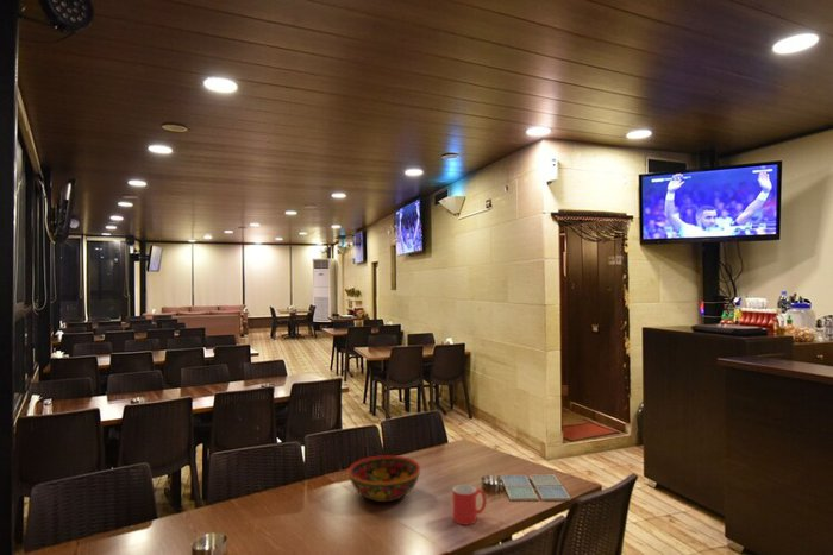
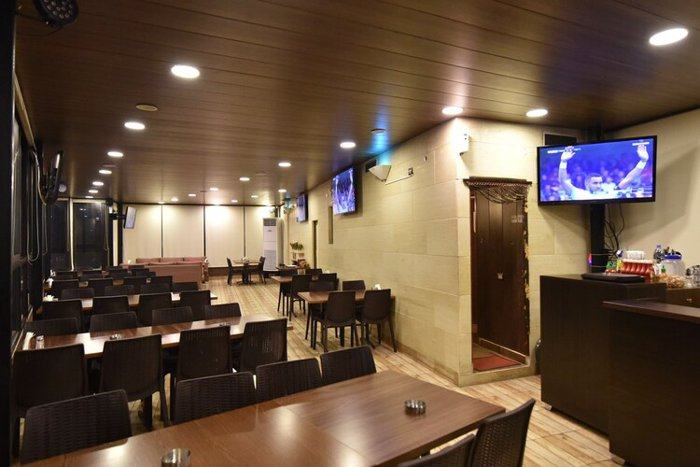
- bowl [347,454,421,503]
- drink coaster [500,474,572,502]
- mug [452,484,488,526]
